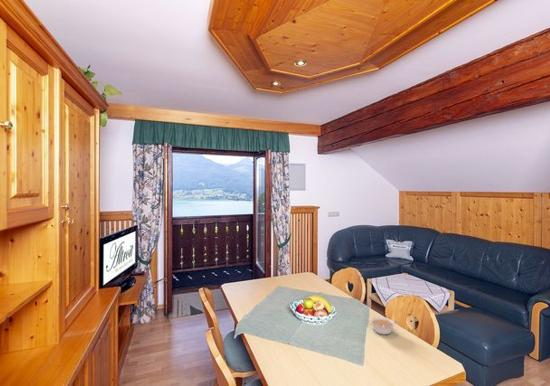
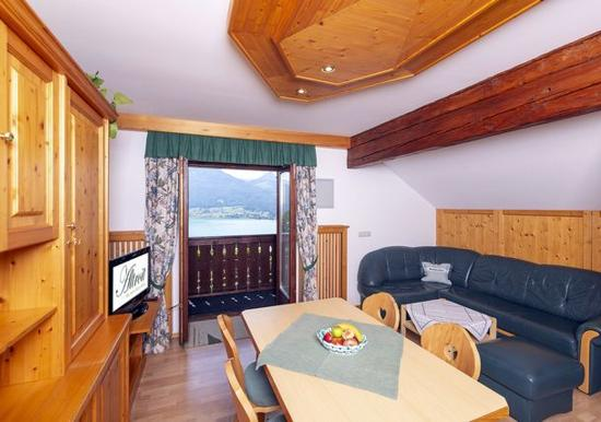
- legume [370,316,400,335]
